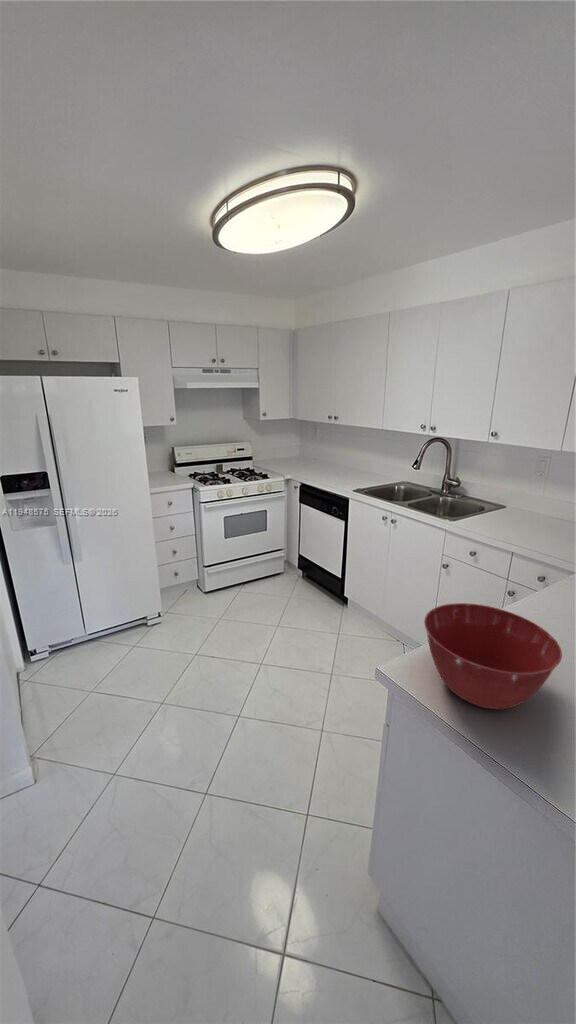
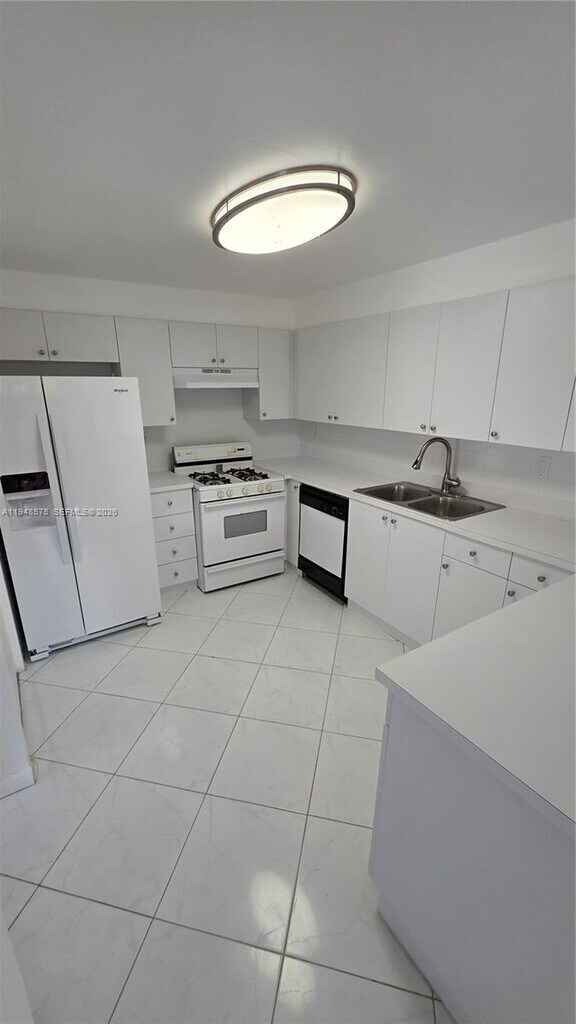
- mixing bowl [423,602,563,710]
